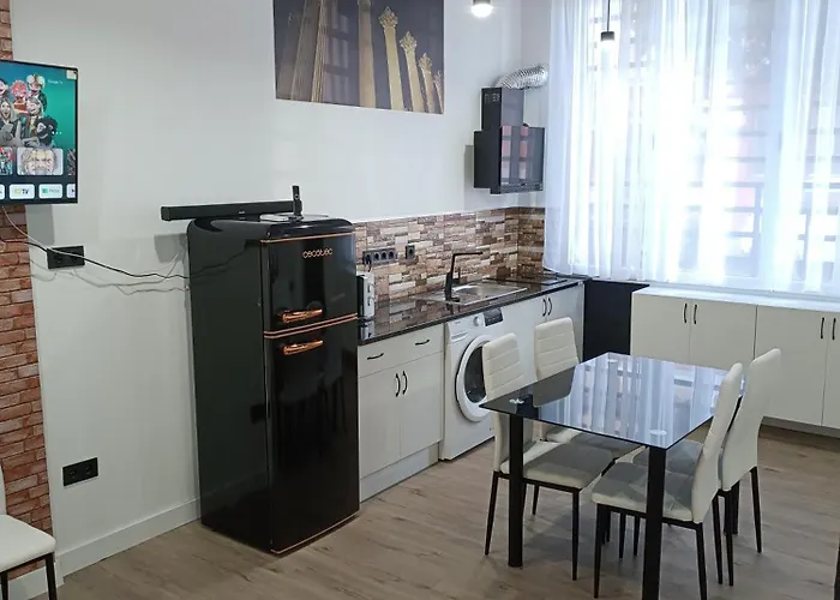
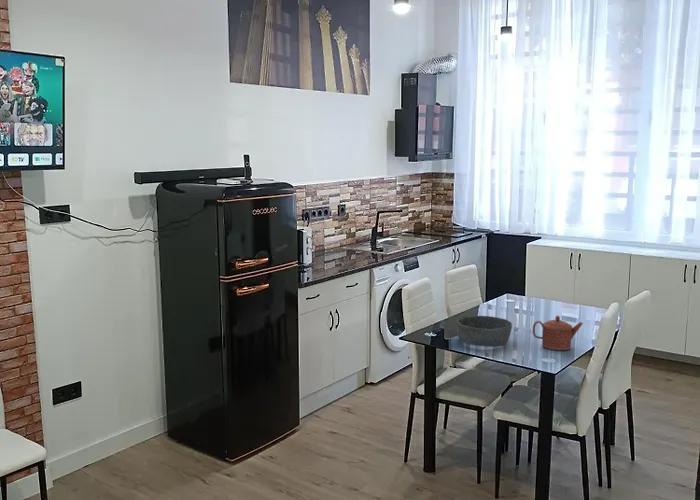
+ teapot [532,315,584,351]
+ bowl [456,315,513,348]
